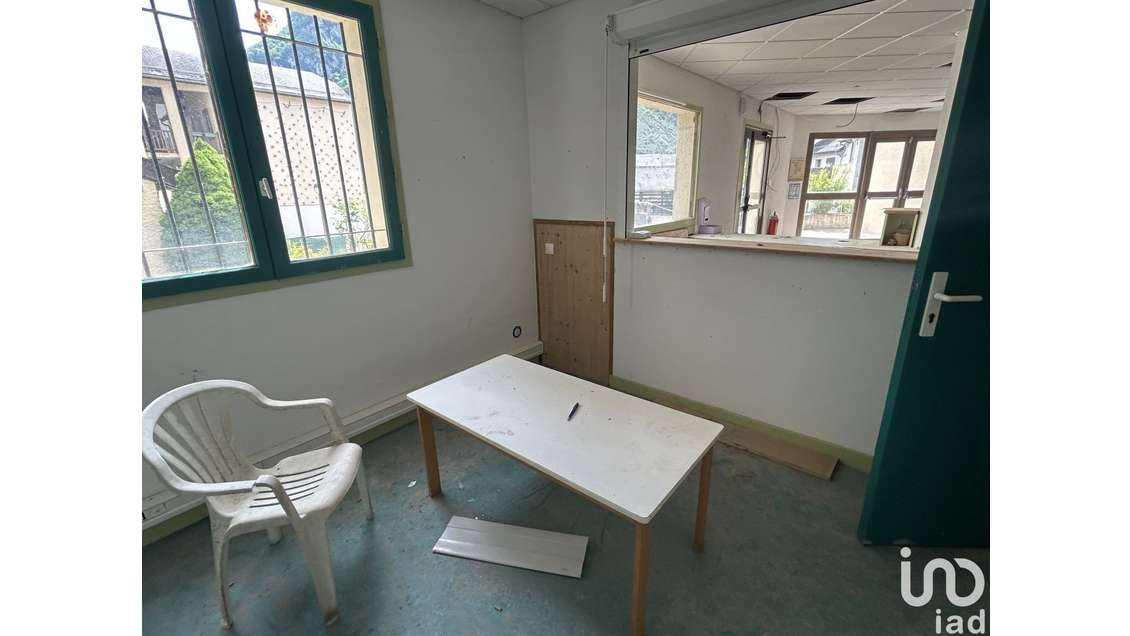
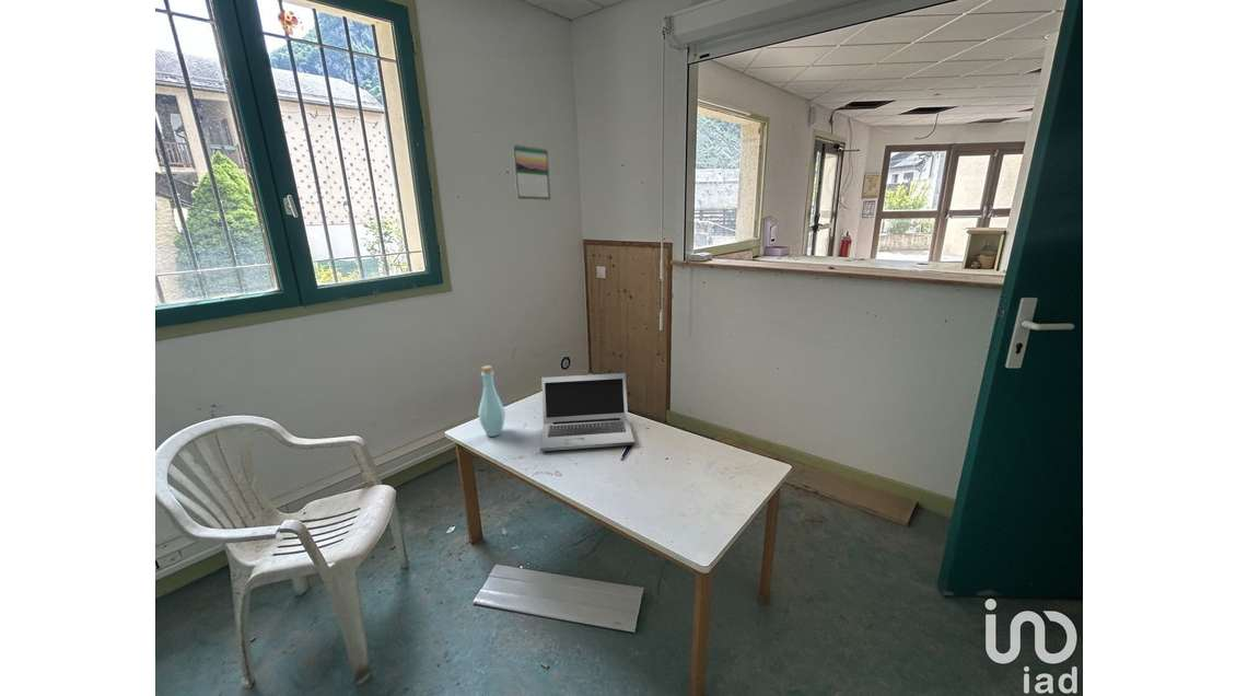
+ calendar [512,143,551,201]
+ laptop [539,372,636,452]
+ bottle [477,364,506,438]
